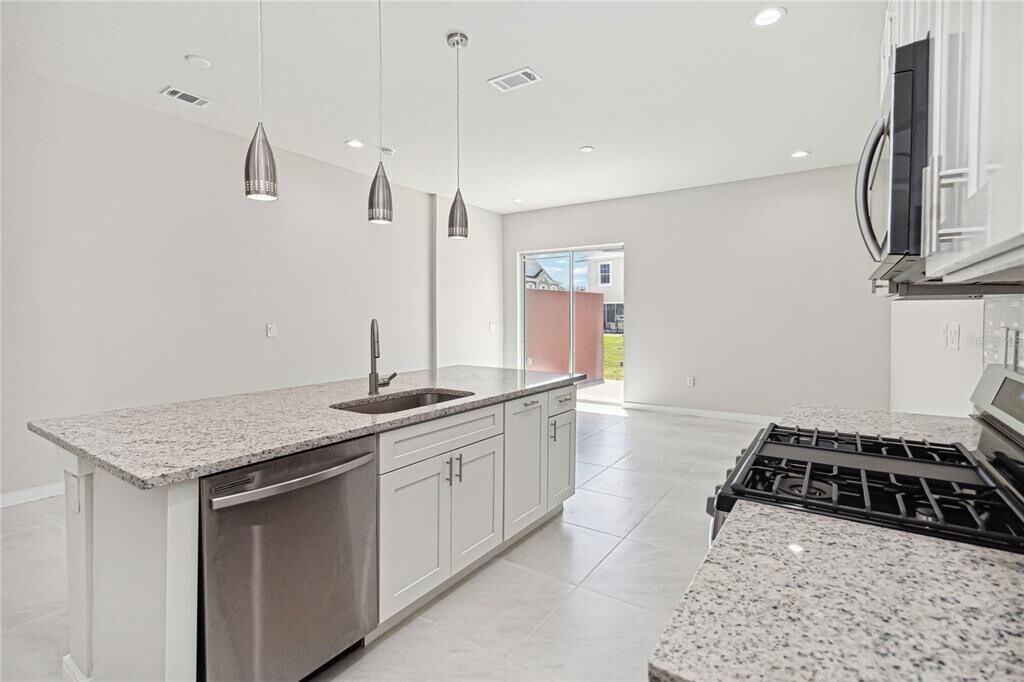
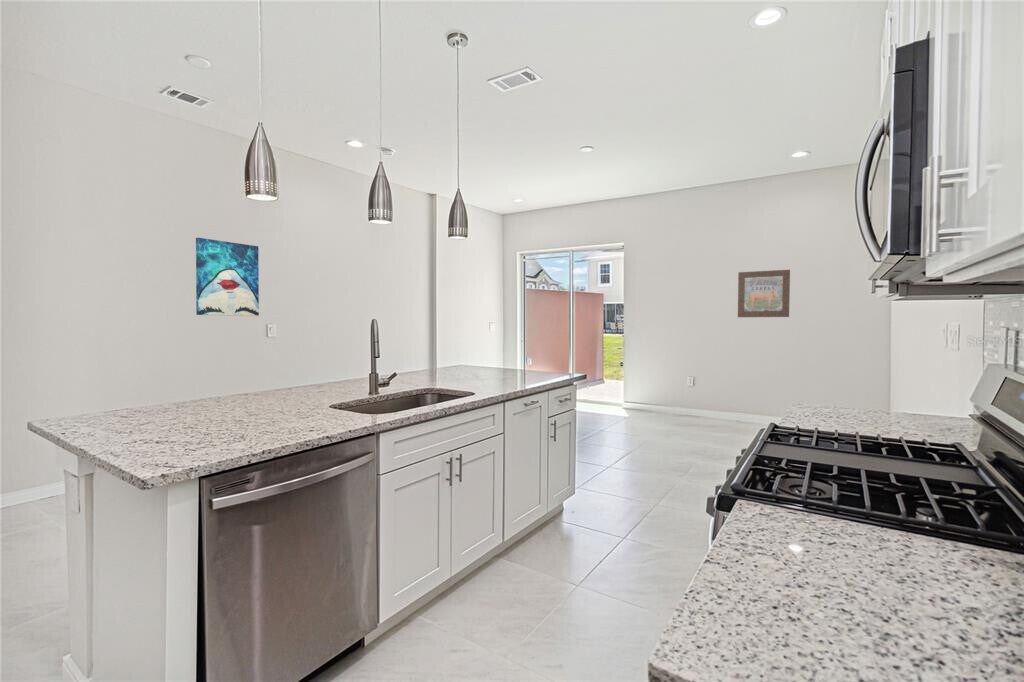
+ wall art [195,237,260,317]
+ wall art [737,269,791,318]
